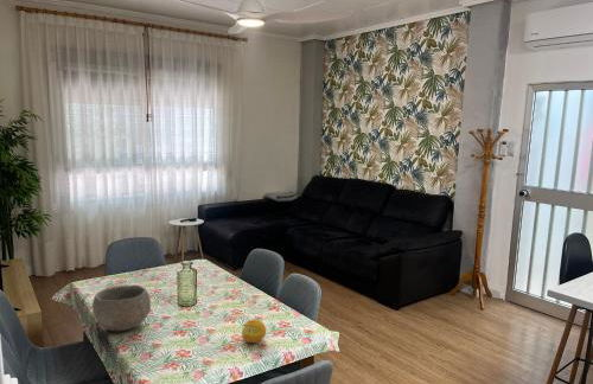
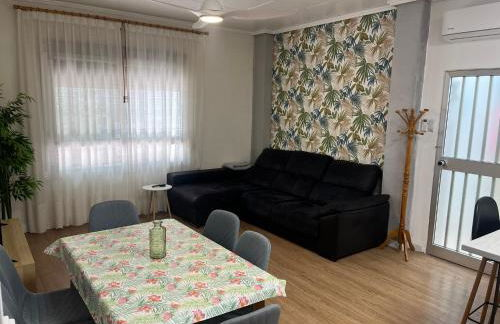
- fruit [241,319,267,344]
- bowl [91,284,152,332]
